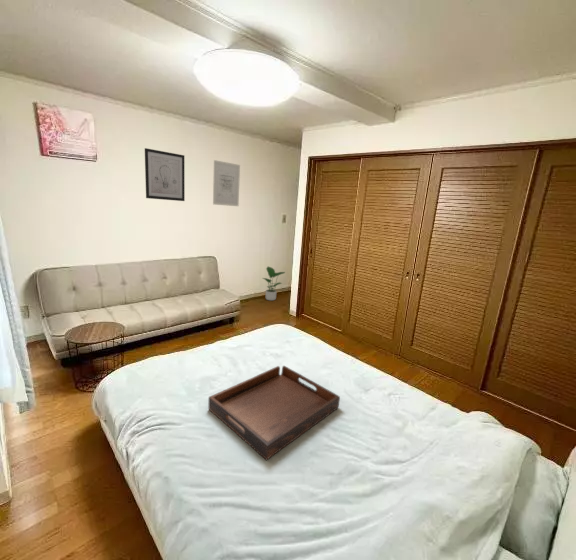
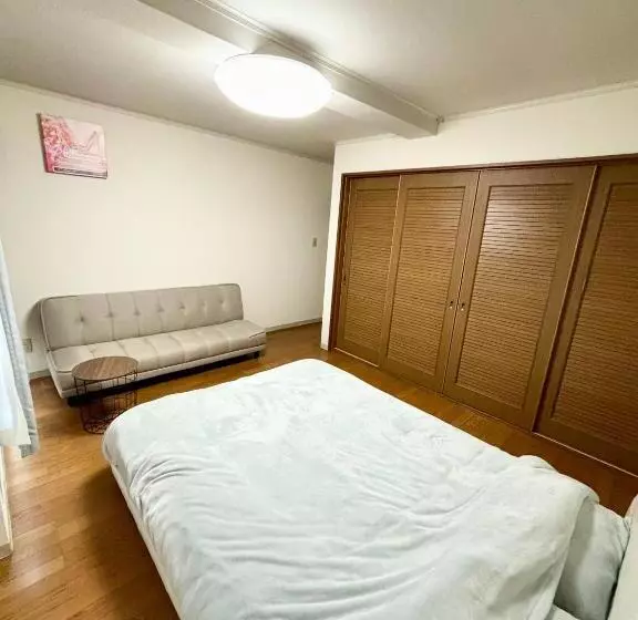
- wall art [212,159,241,207]
- serving tray [208,365,341,461]
- potted plant [262,266,286,301]
- wall art [144,147,186,202]
